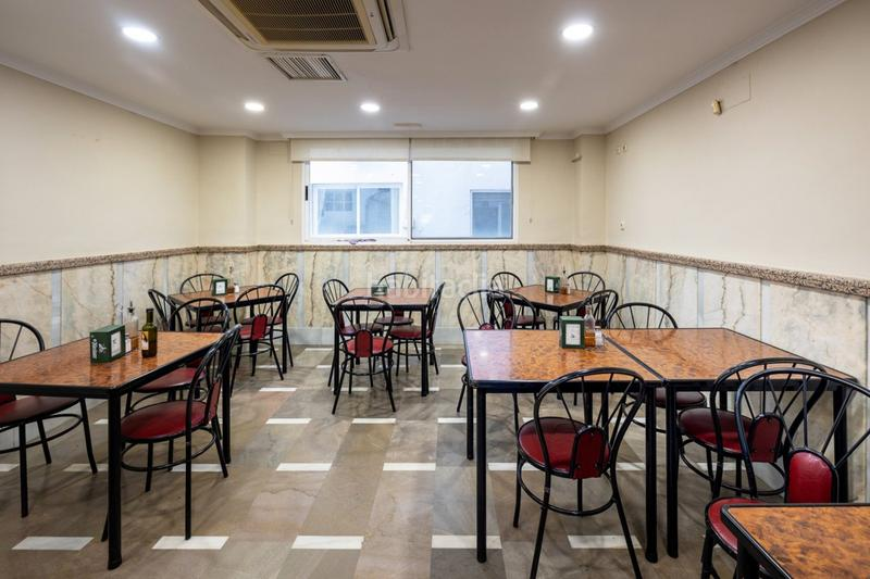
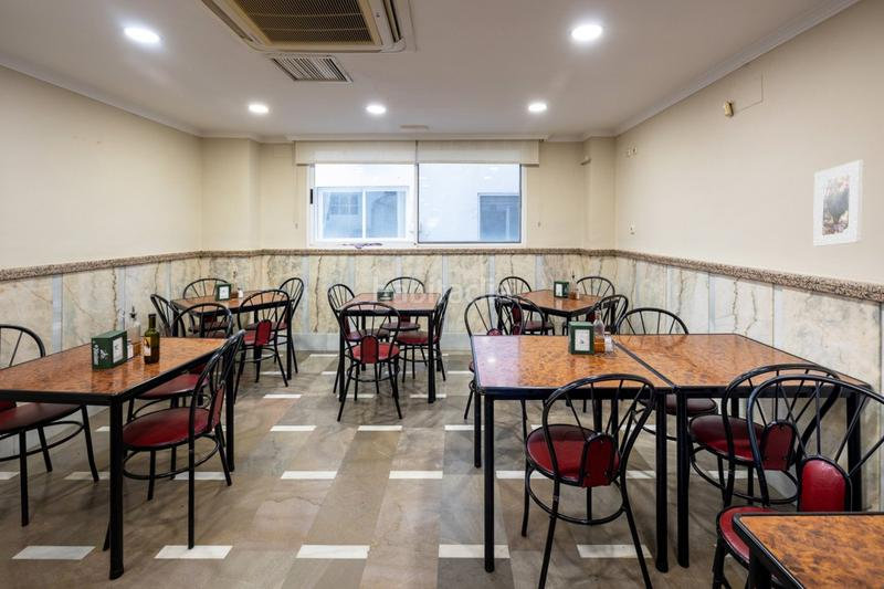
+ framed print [812,159,864,248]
